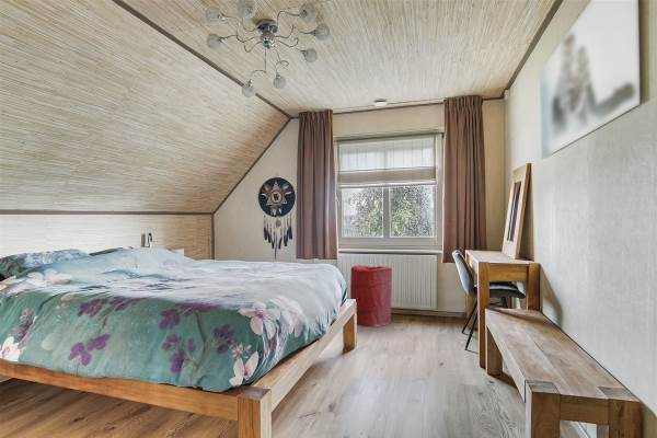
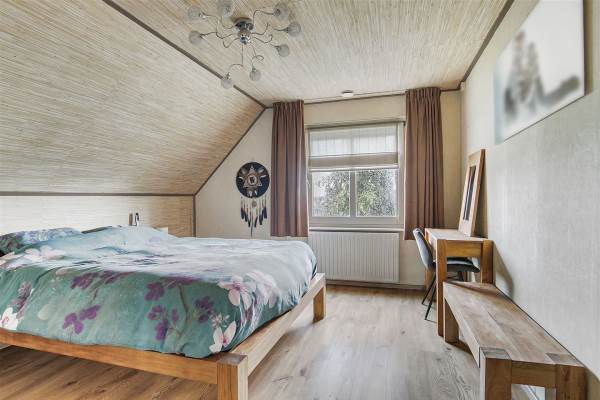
- laundry hamper [349,264,393,327]
